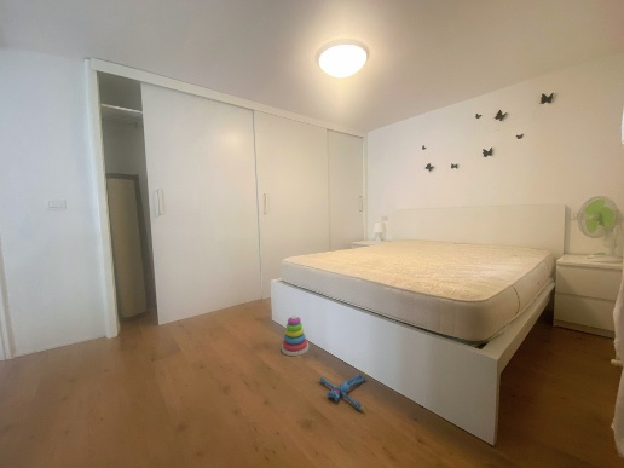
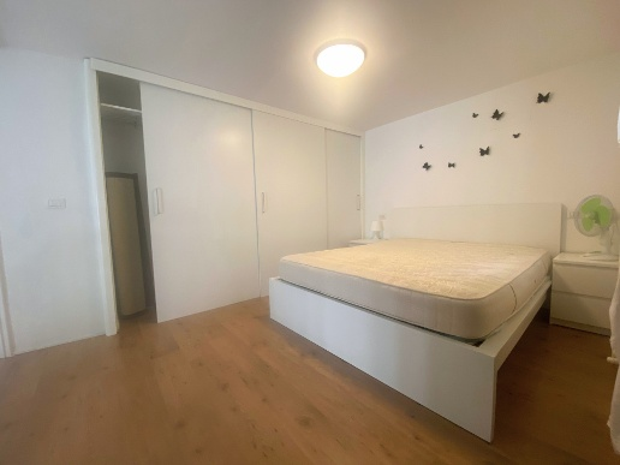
- stacking toy [281,314,310,357]
- plush toy [318,369,369,412]
